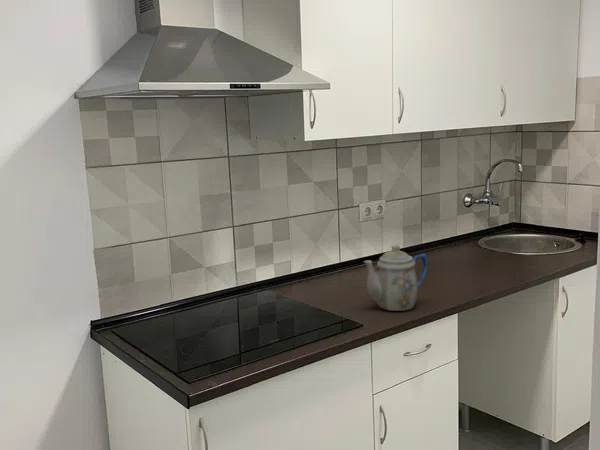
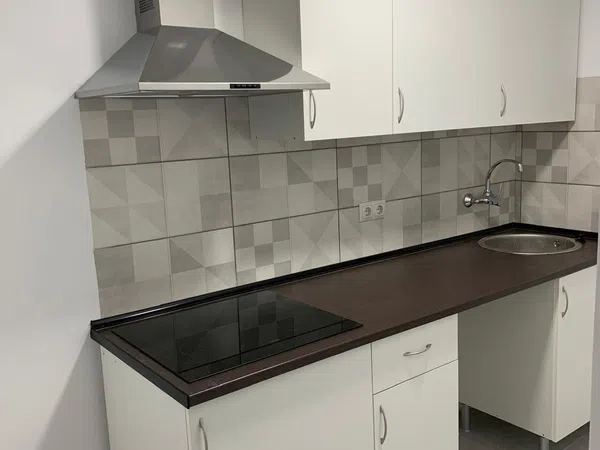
- teapot [363,244,428,312]
